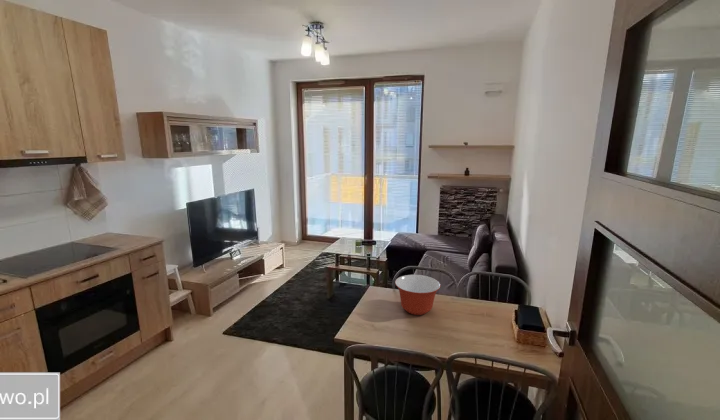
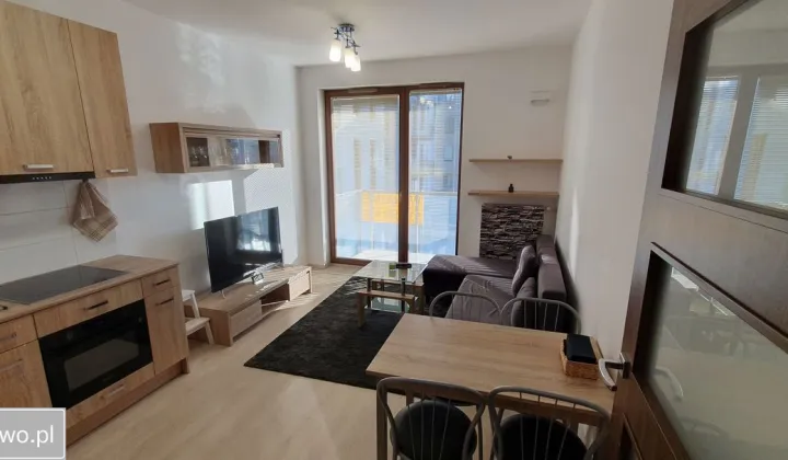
- mixing bowl [394,274,441,316]
